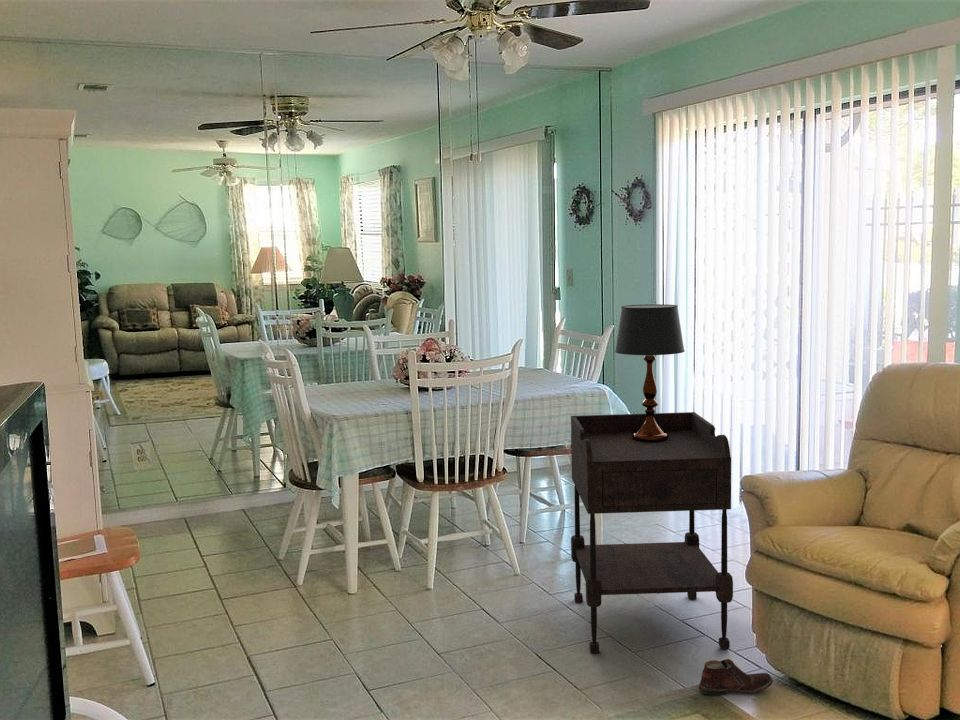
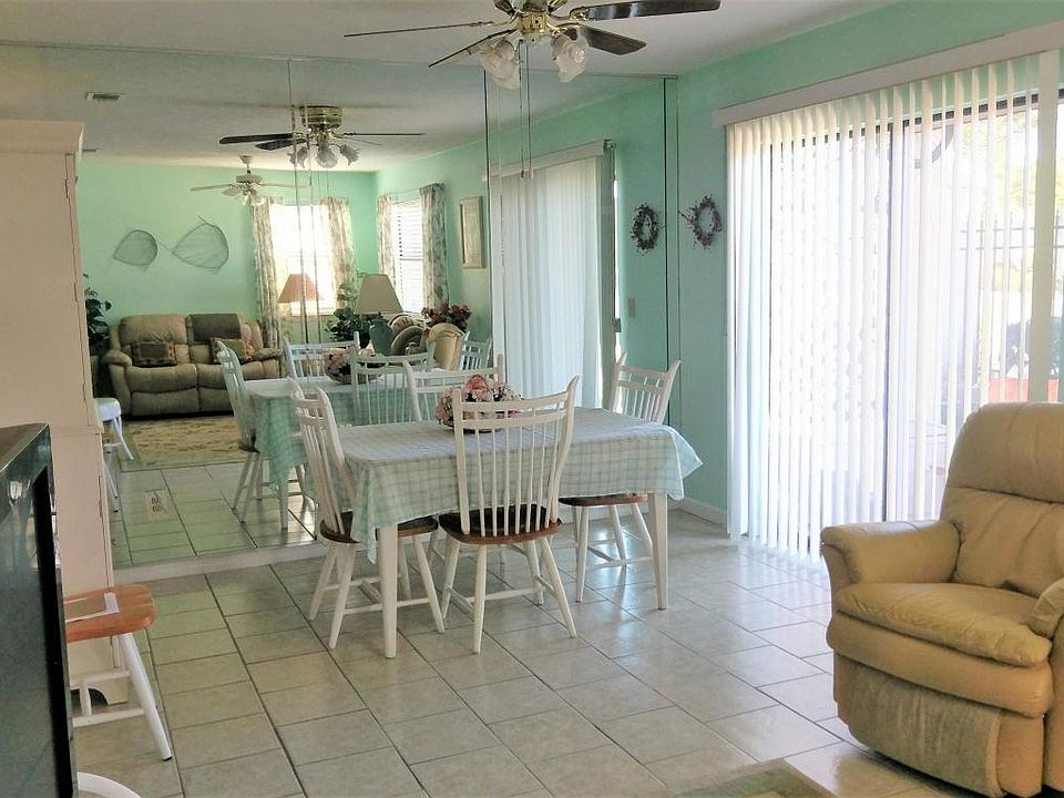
- table lamp [614,303,686,442]
- shoe [698,658,774,696]
- side table [570,411,734,654]
